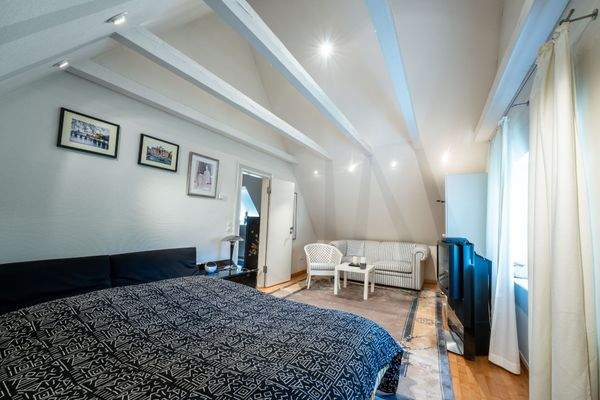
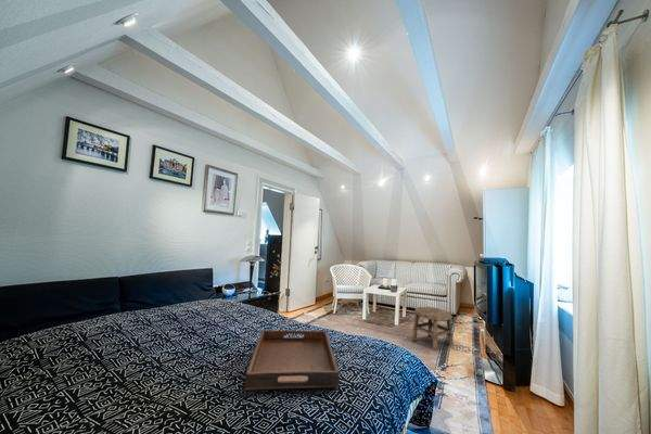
+ serving tray [244,330,341,392]
+ stool [411,306,455,352]
